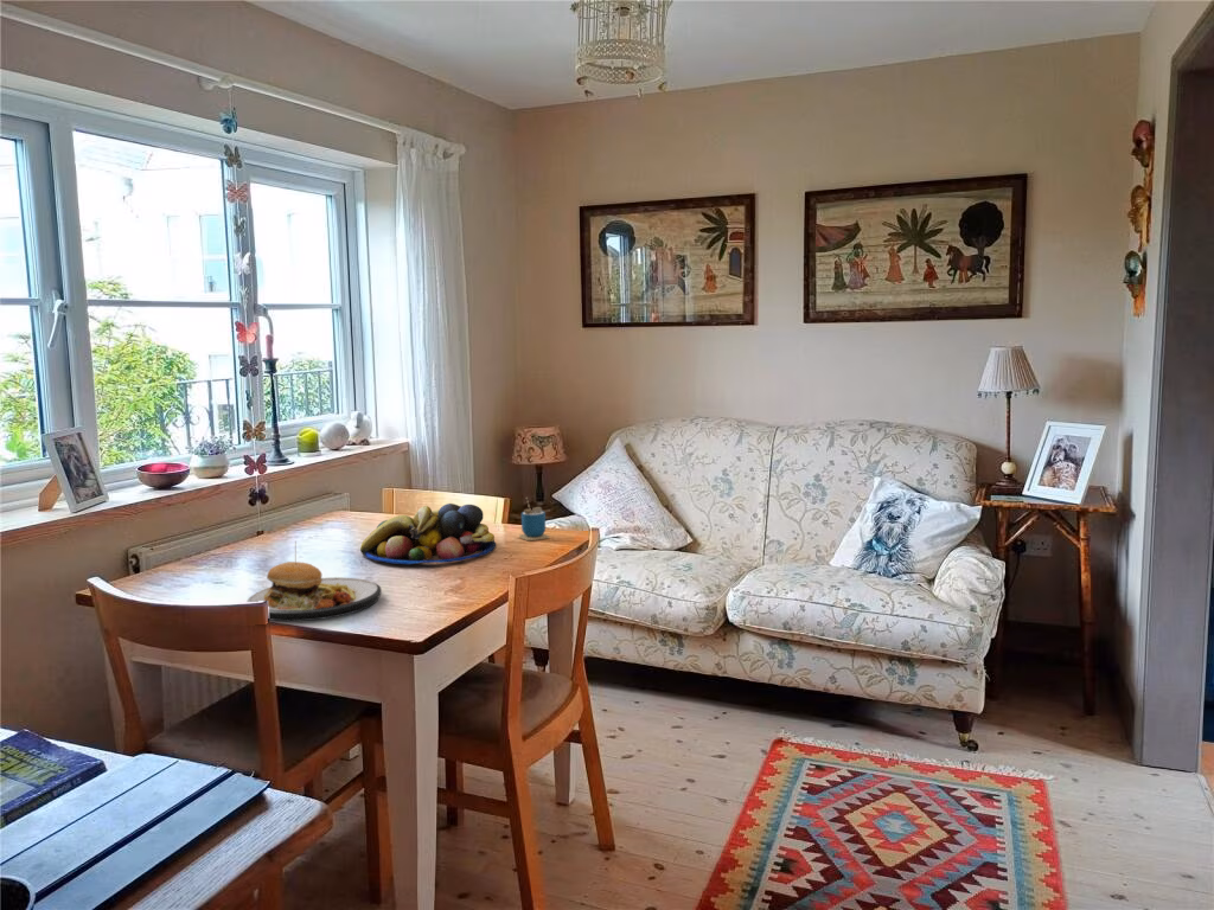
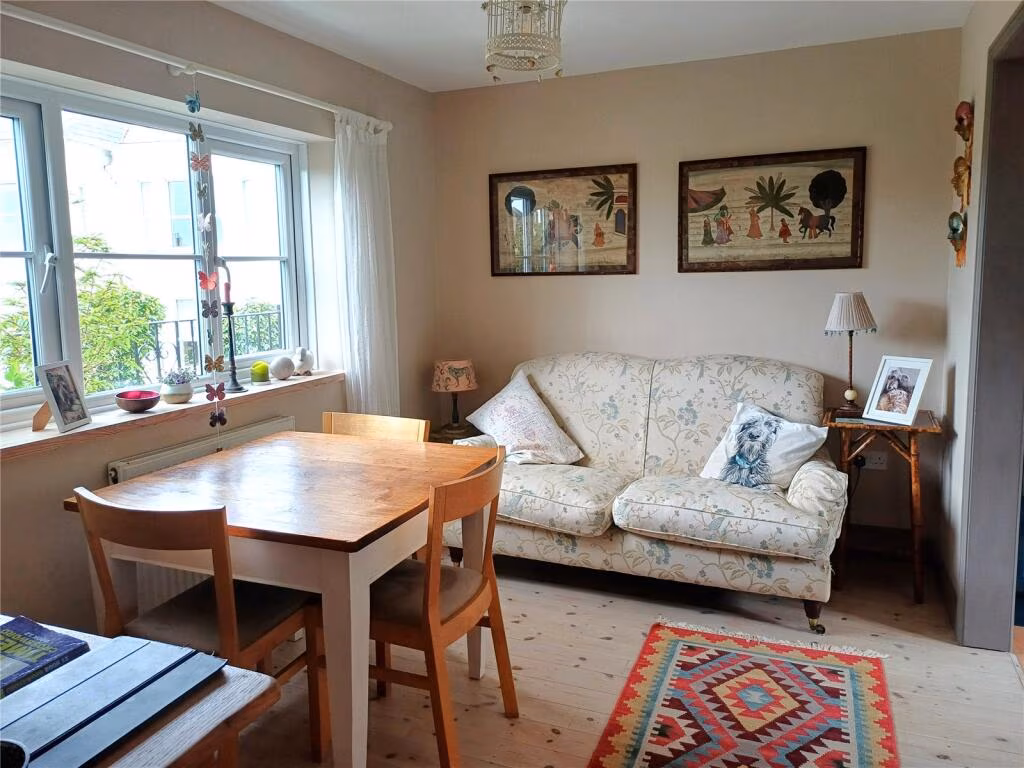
- fruit bowl [359,502,497,565]
- plate [245,540,383,622]
- cup [518,496,550,541]
